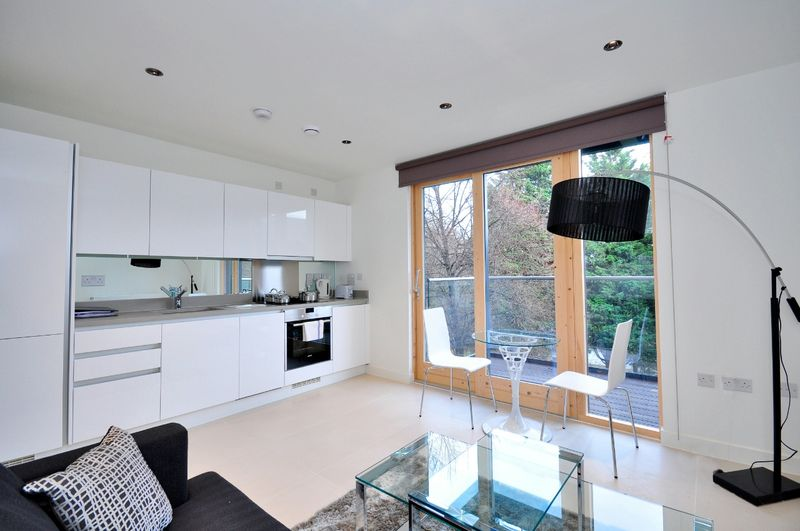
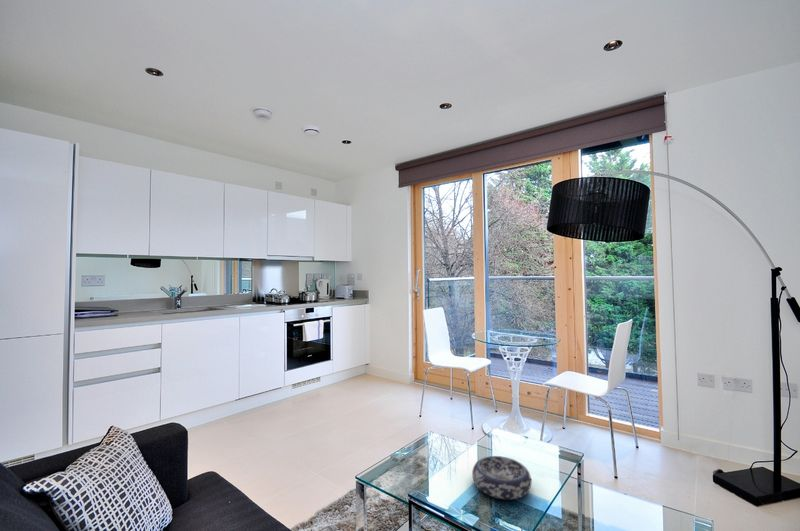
+ decorative bowl [471,455,533,501]
